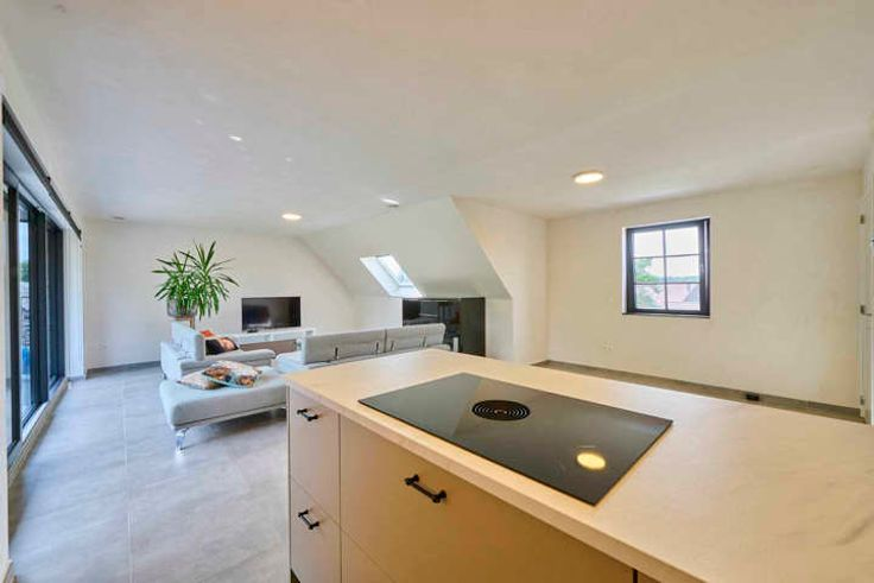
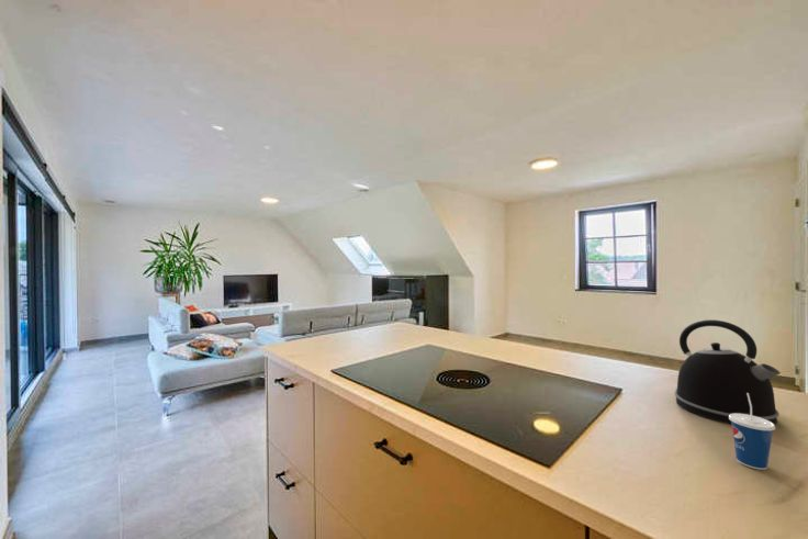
+ cup [729,393,776,471]
+ kettle [673,318,782,426]
